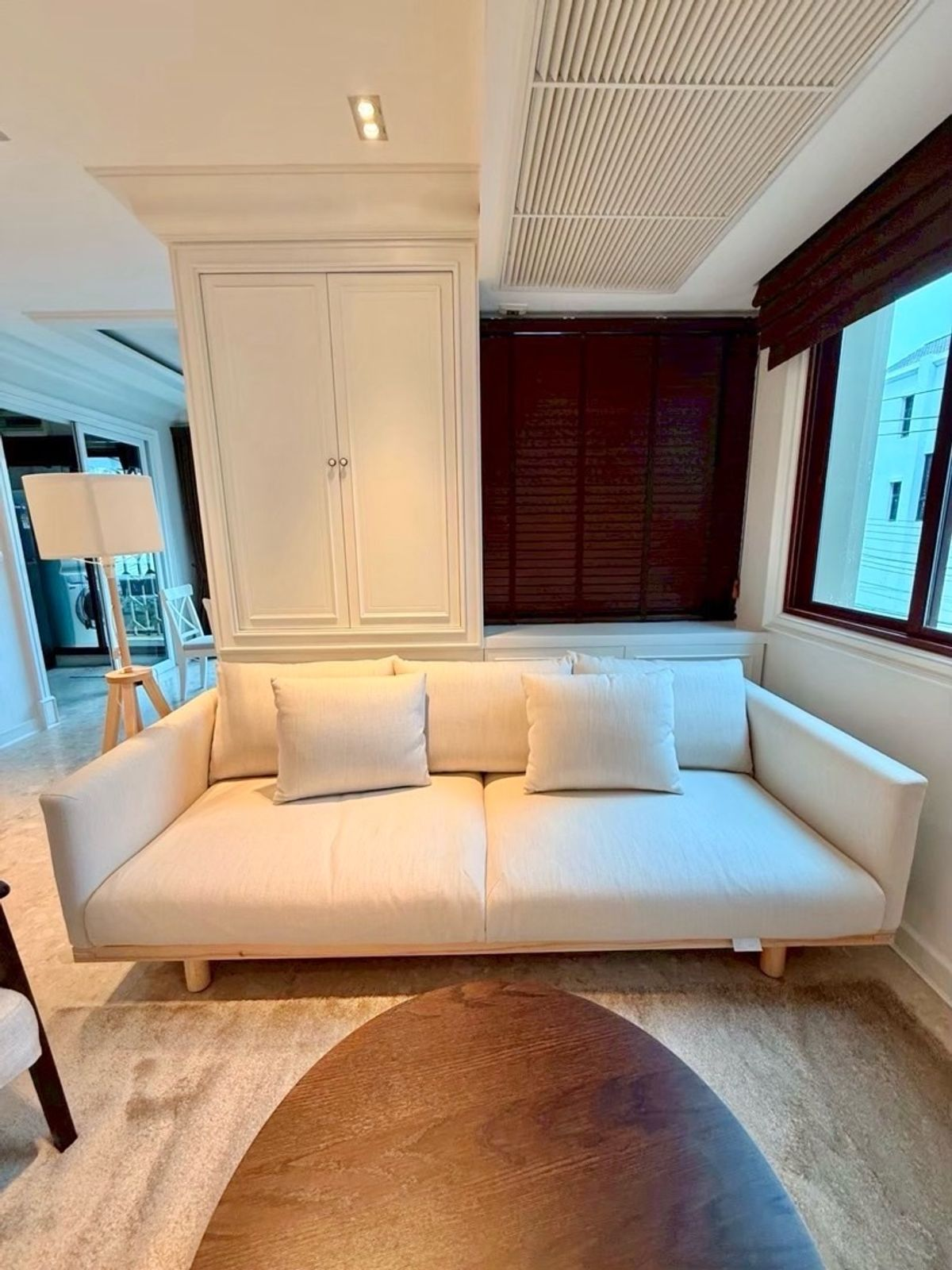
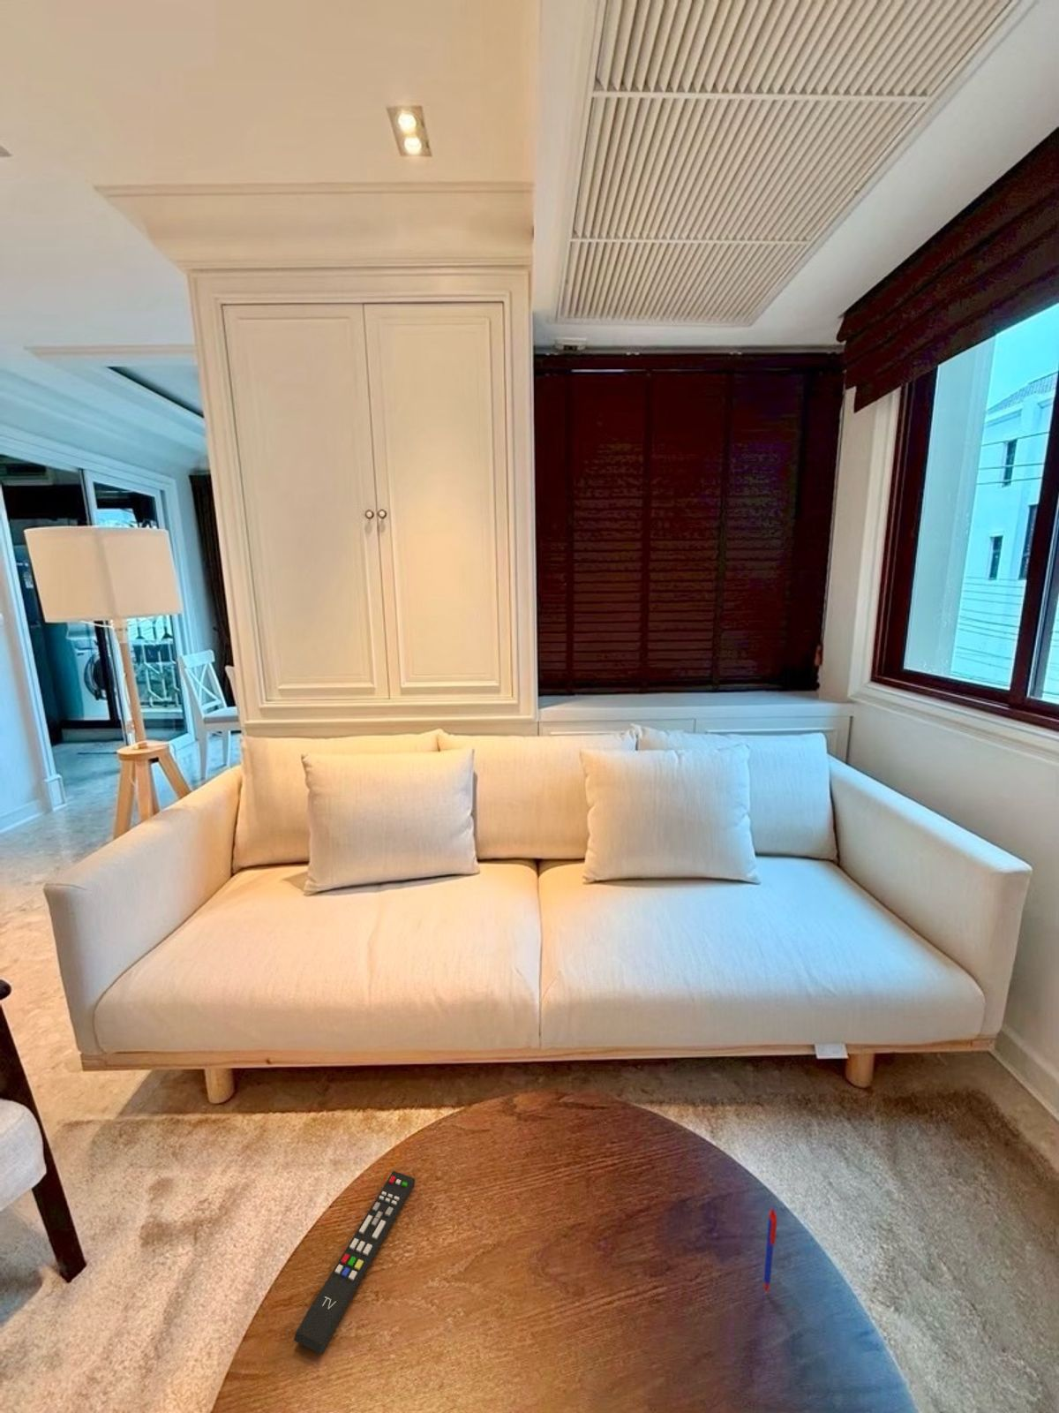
+ remote control [293,1170,416,1355]
+ pen [762,1206,779,1294]
